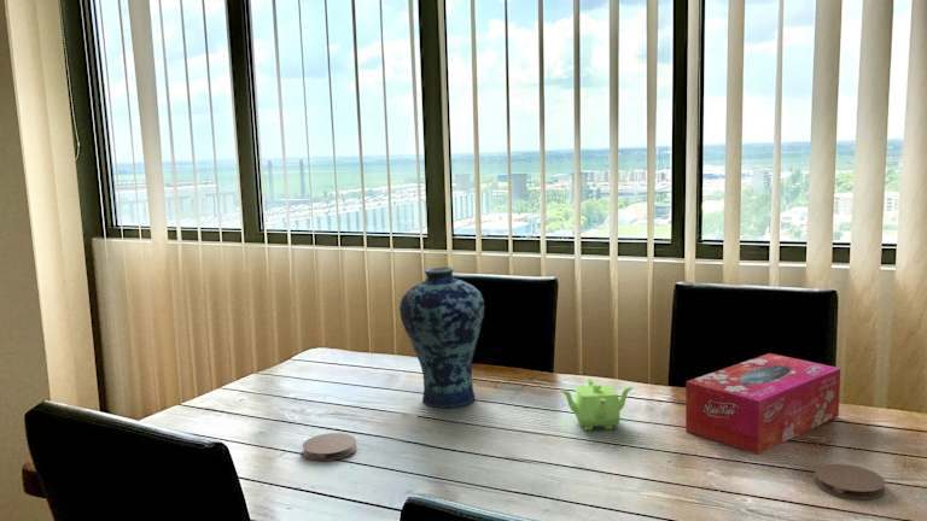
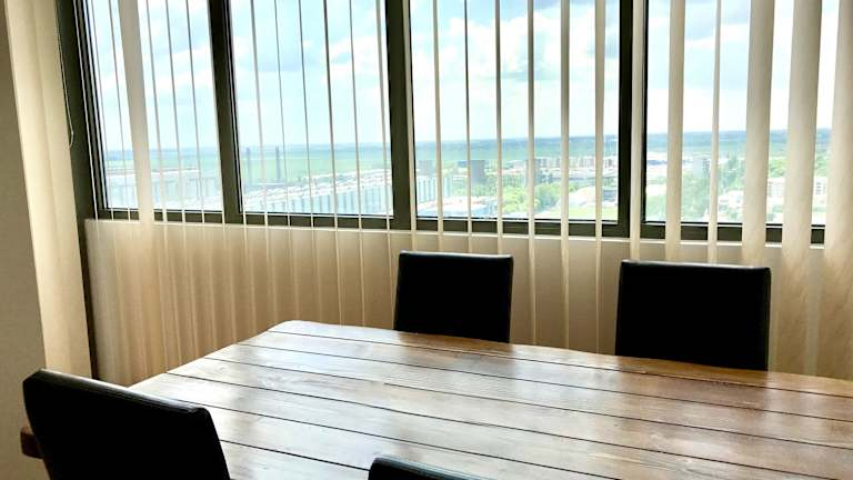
- teapot [559,377,635,432]
- tissue box [684,352,841,456]
- coaster [302,432,357,462]
- coaster [814,463,887,500]
- vase [398,265,485,409]
